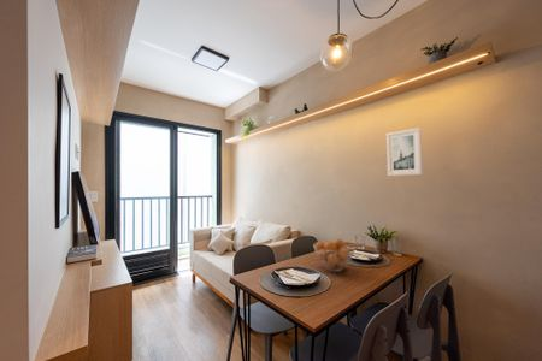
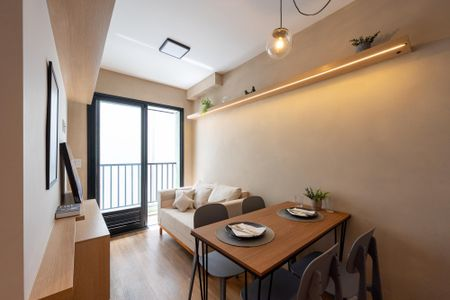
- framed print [385,126,423,177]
- fruit basket [313,237,355,273]
